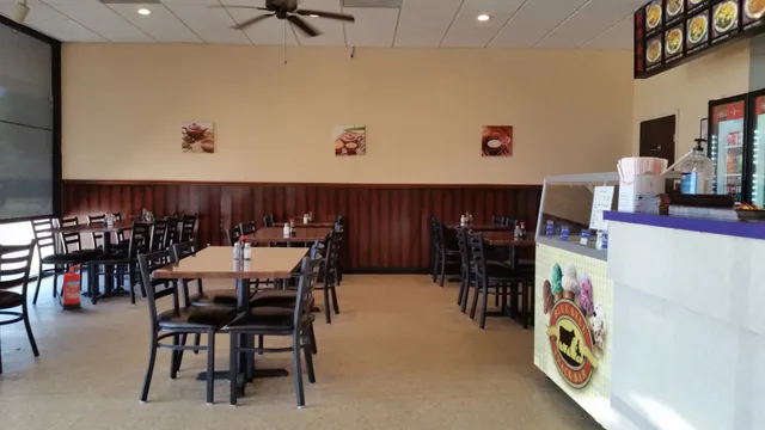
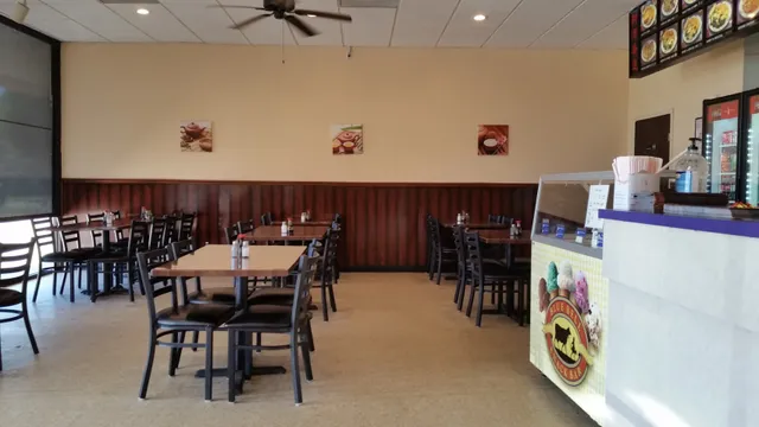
- fire extinguisher [53,263,82,311]
